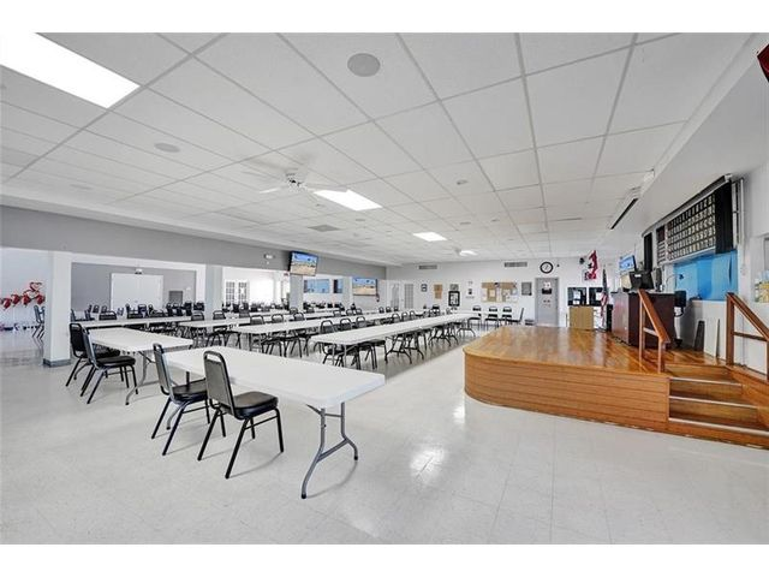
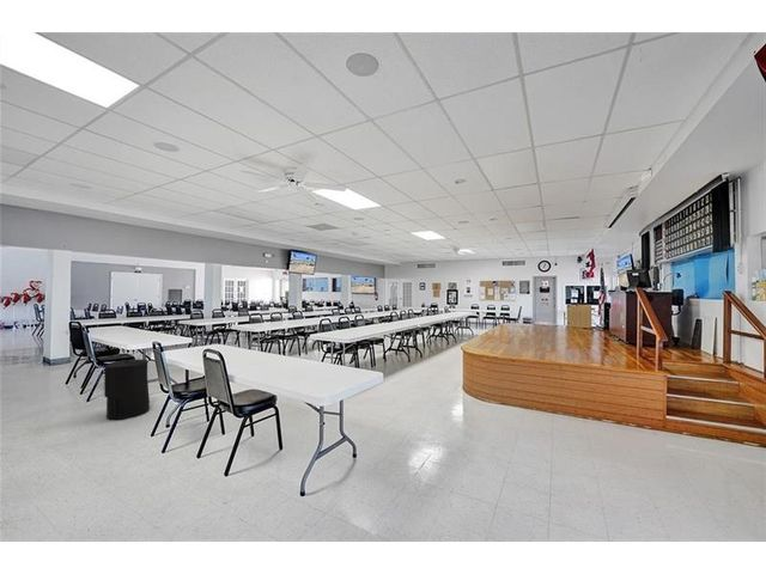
+ trash can [103,359,151,422]
